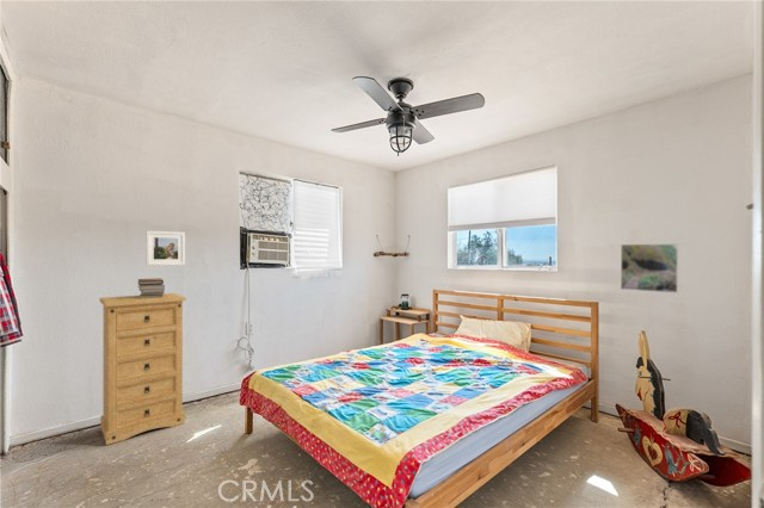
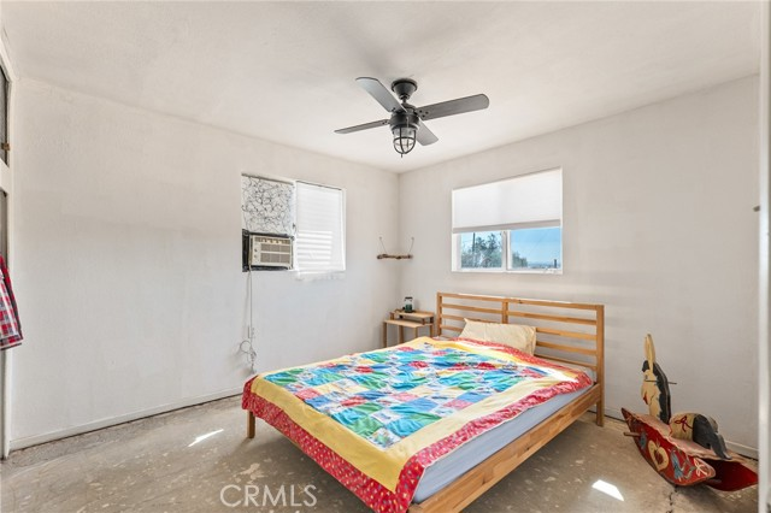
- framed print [144,230,186,267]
- dresser [98,292,186,446]
- book stack [137,278,166,298]
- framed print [620,243,679,295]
